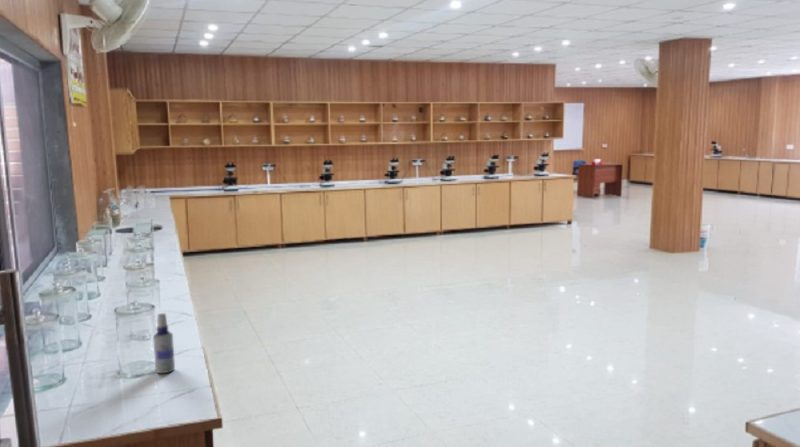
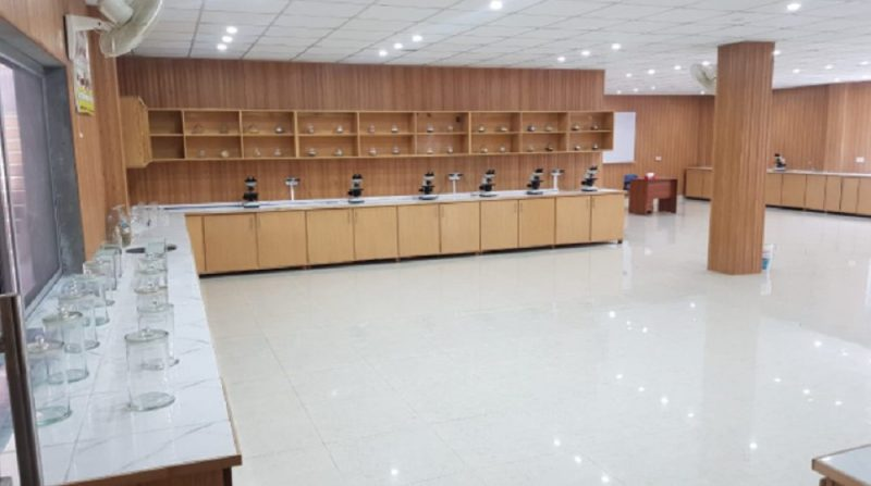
- spray bottle [152,312,176,374]
